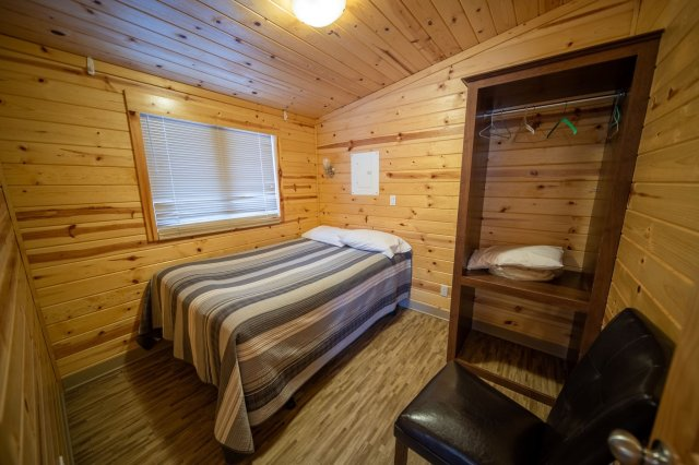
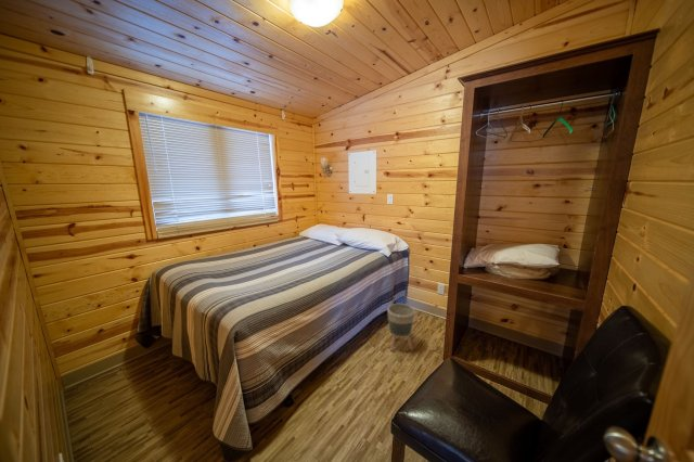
+ planter [386,303,416,352]
